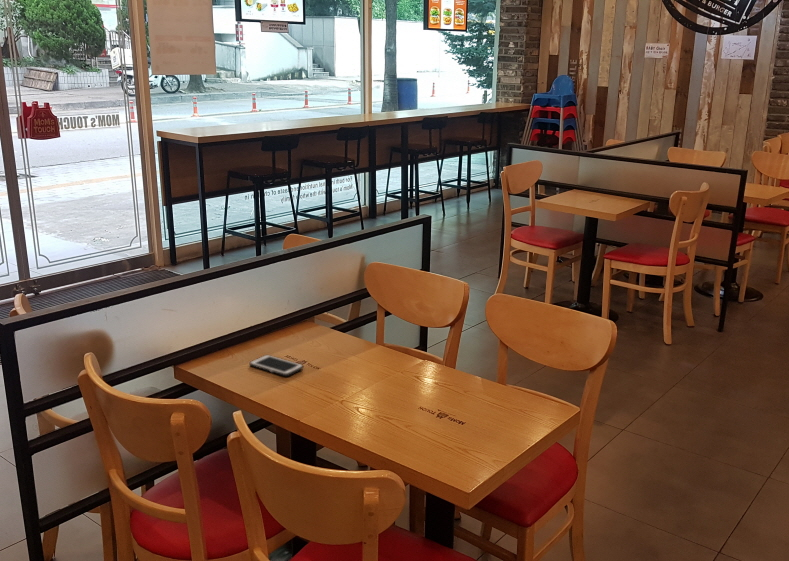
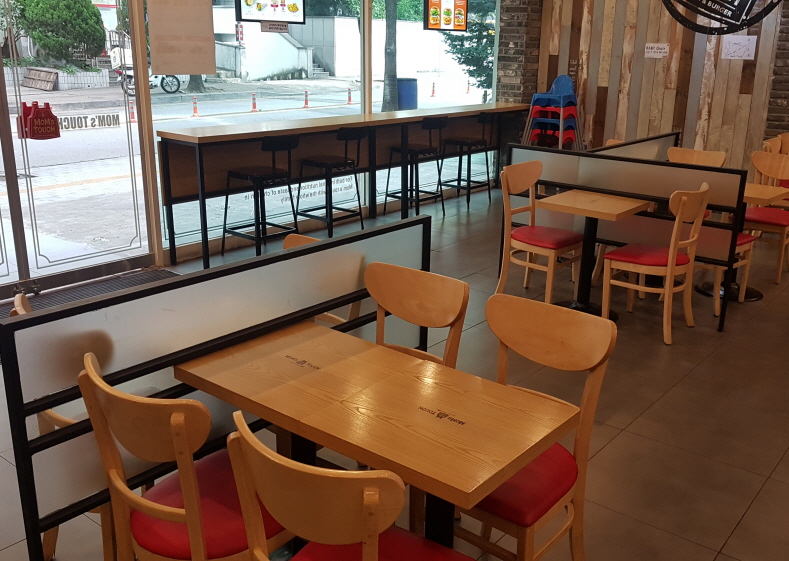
- cell phone [249,354,304,377]
